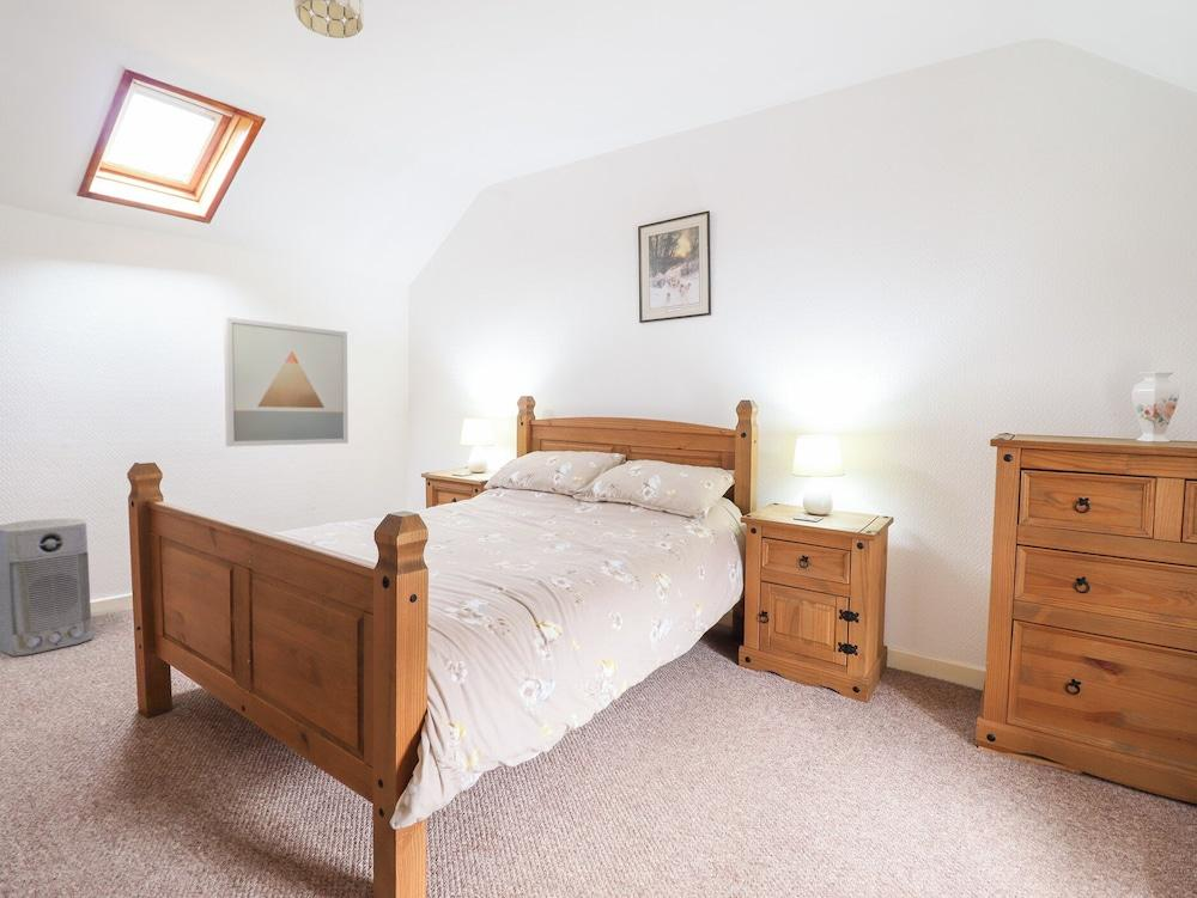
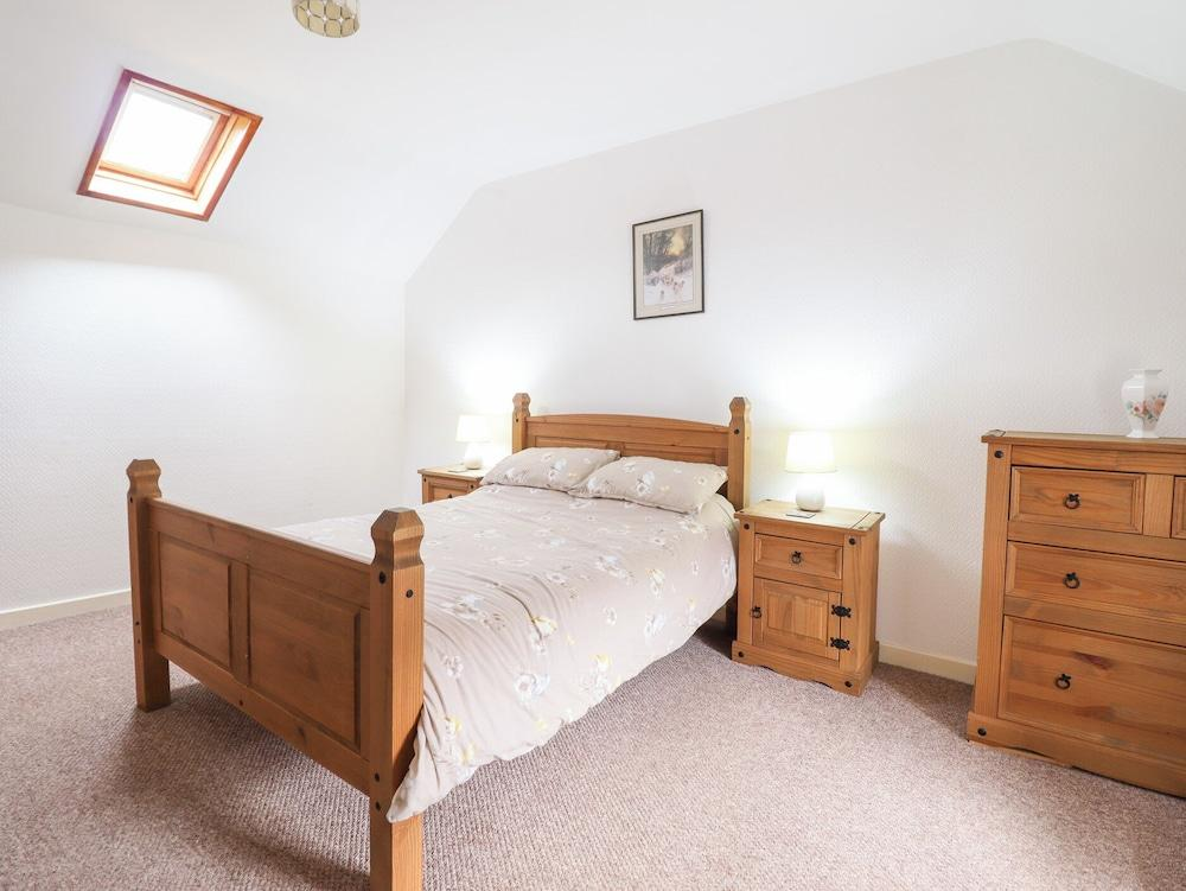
- air purifier [0,518,93,658]
- wall art [223,316,350,447]
